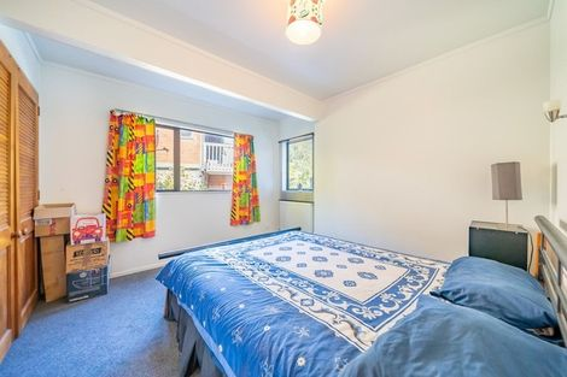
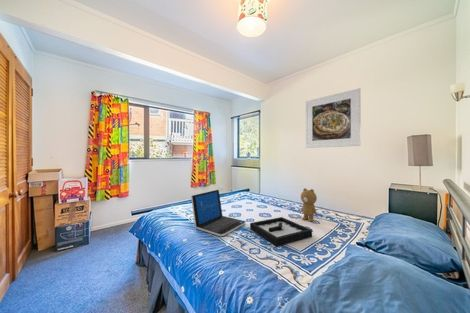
+ teddy bear [292,187,323,222]
+ decorative tray [249,216,313,247]
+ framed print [305,87,362,149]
+ laptop [190,189,247,237]
